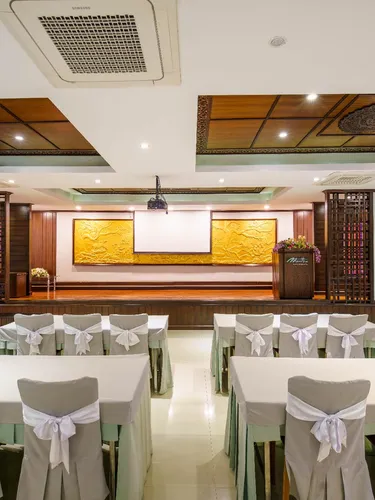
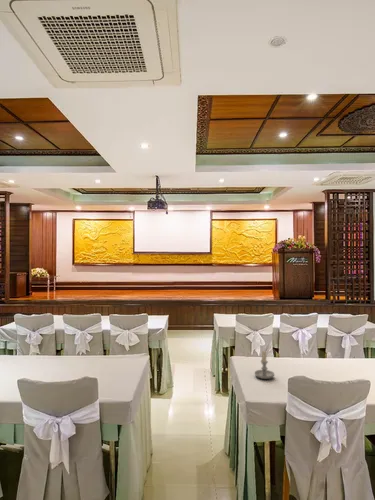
+ candle [254,349,275,380]
